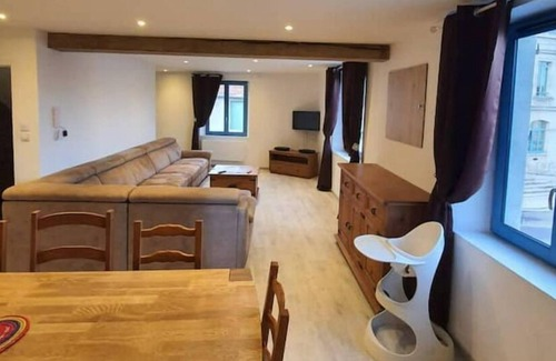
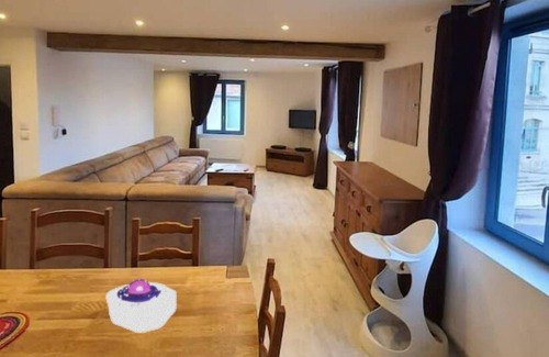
+ decorative bowl [105,278,178,334]
